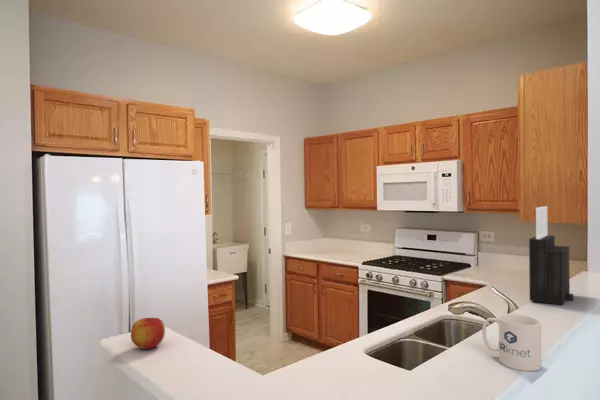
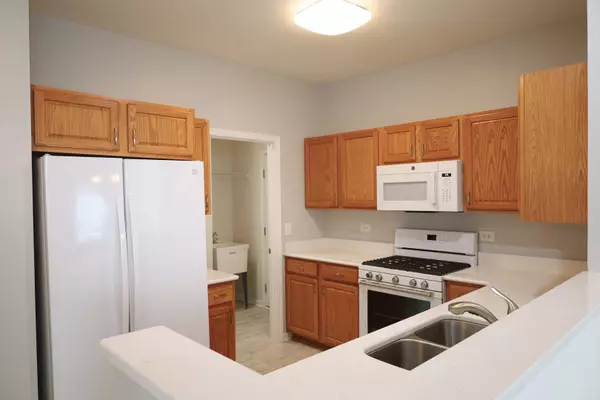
- mug [481,313,542,372]
- apple [130,317,166,350]
- knife block [528,205,574,306]
